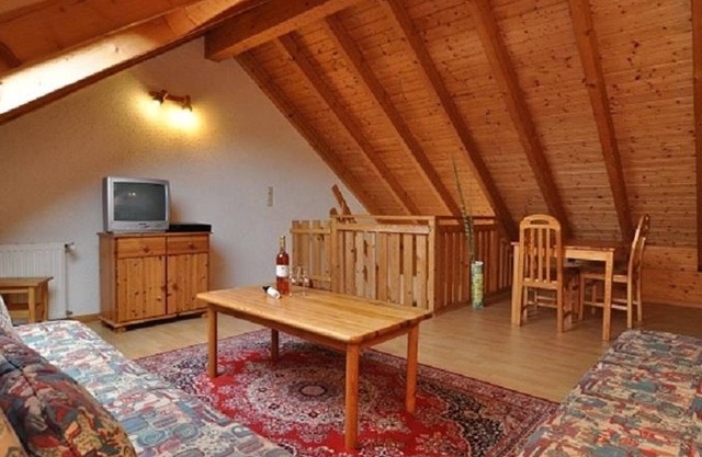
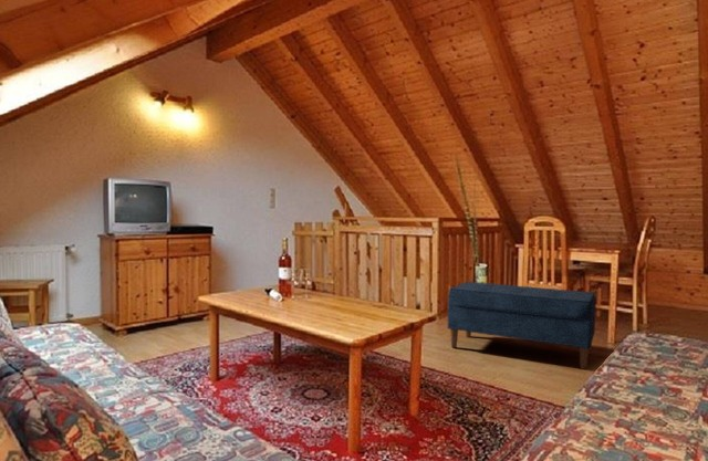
+ bench [447,281,597,370]
